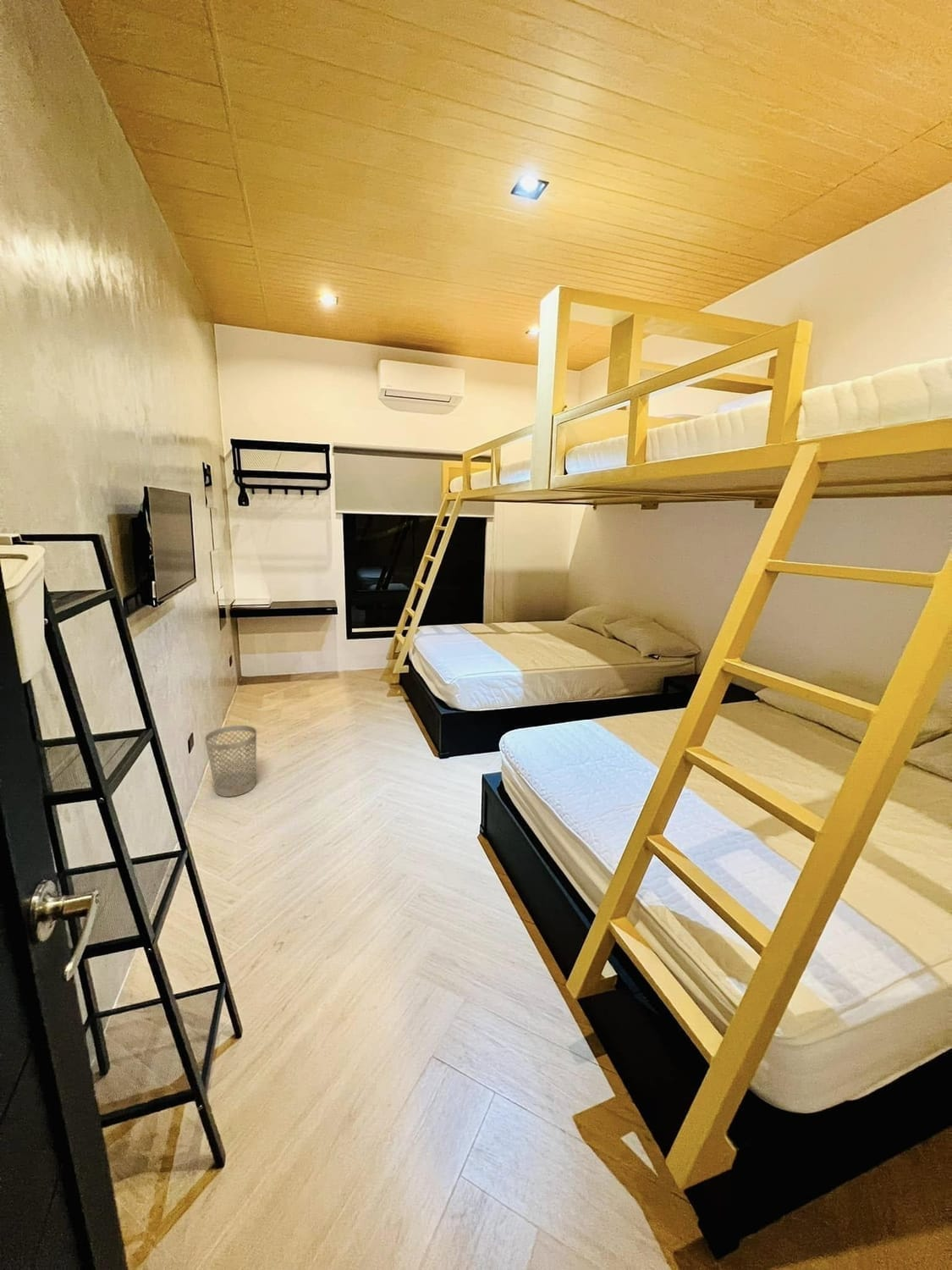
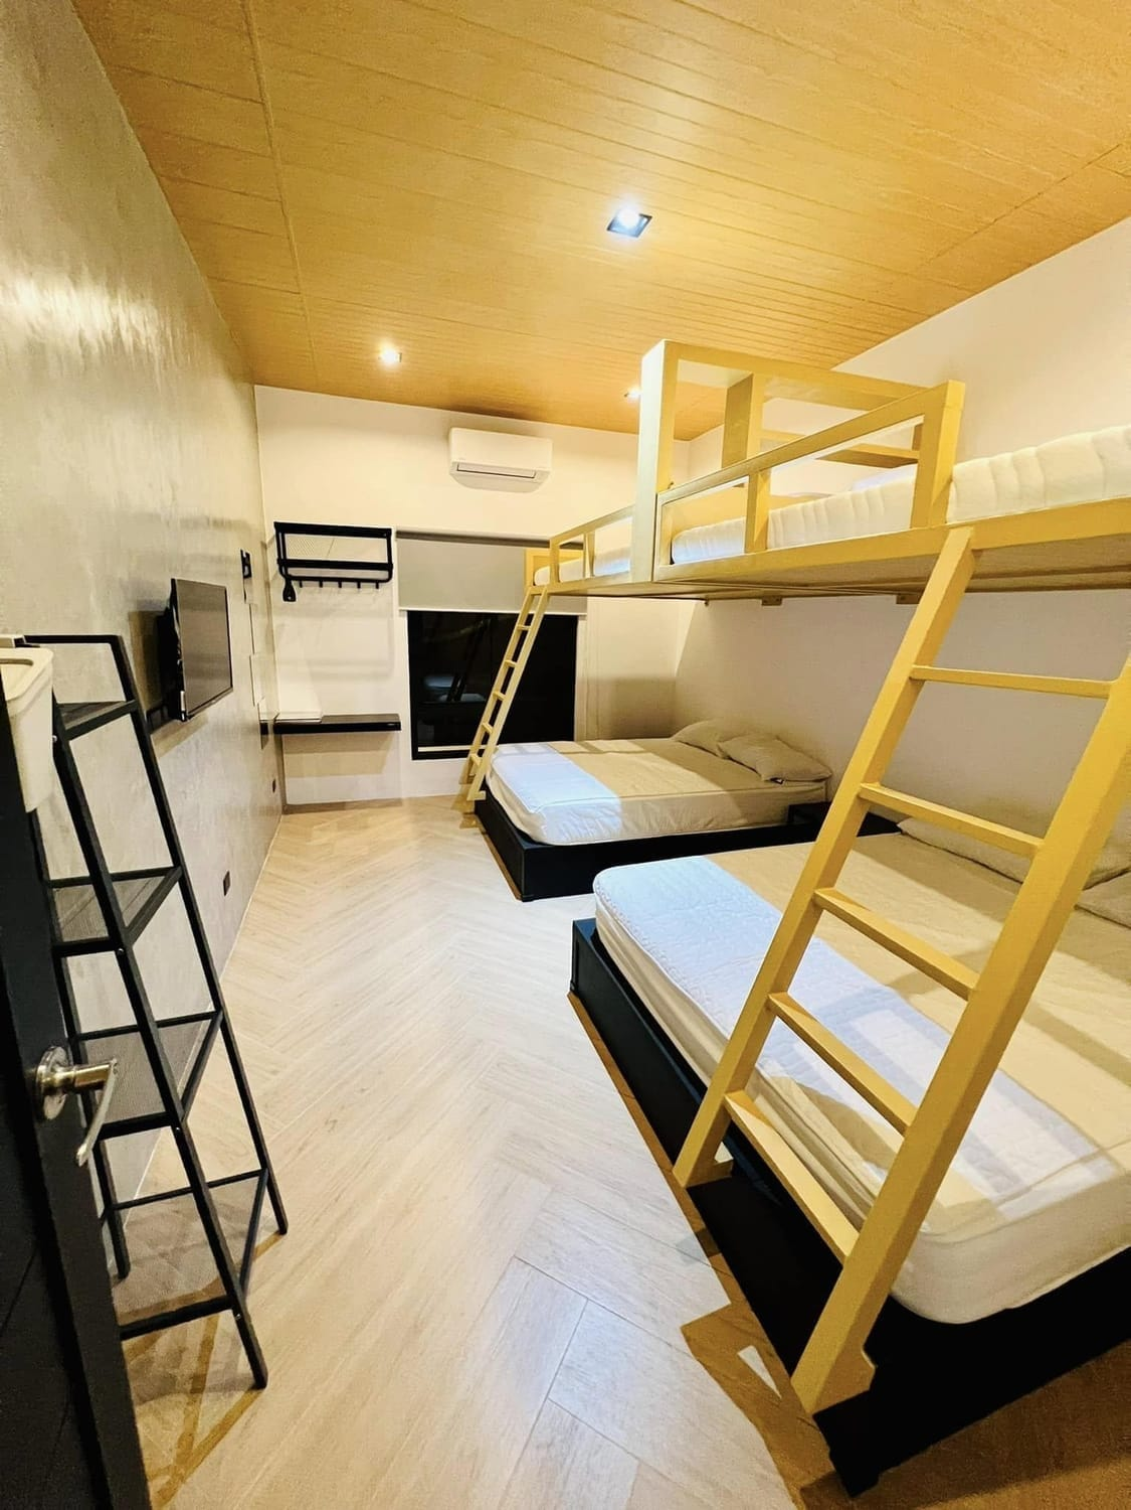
- wastebasket [204,725,257,798]
